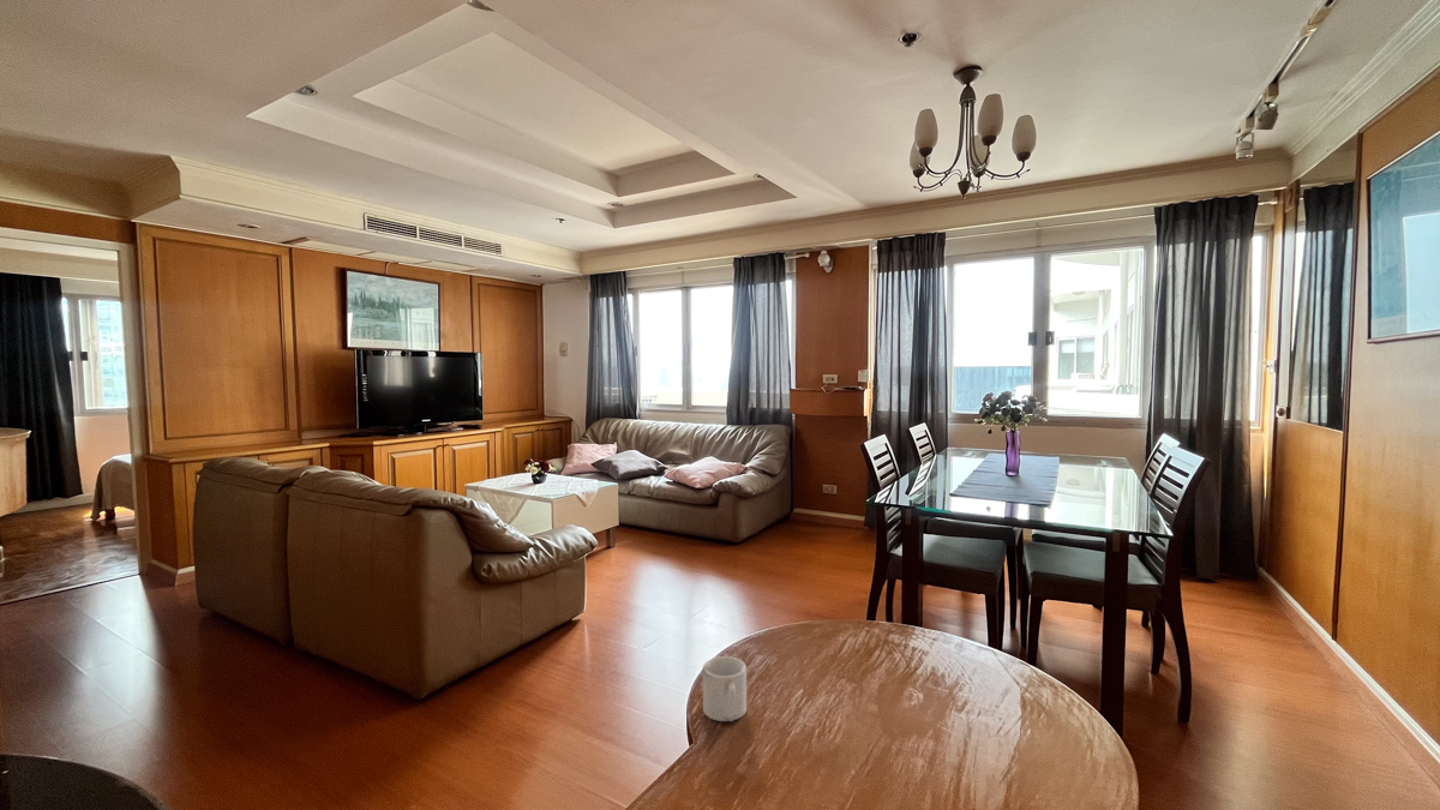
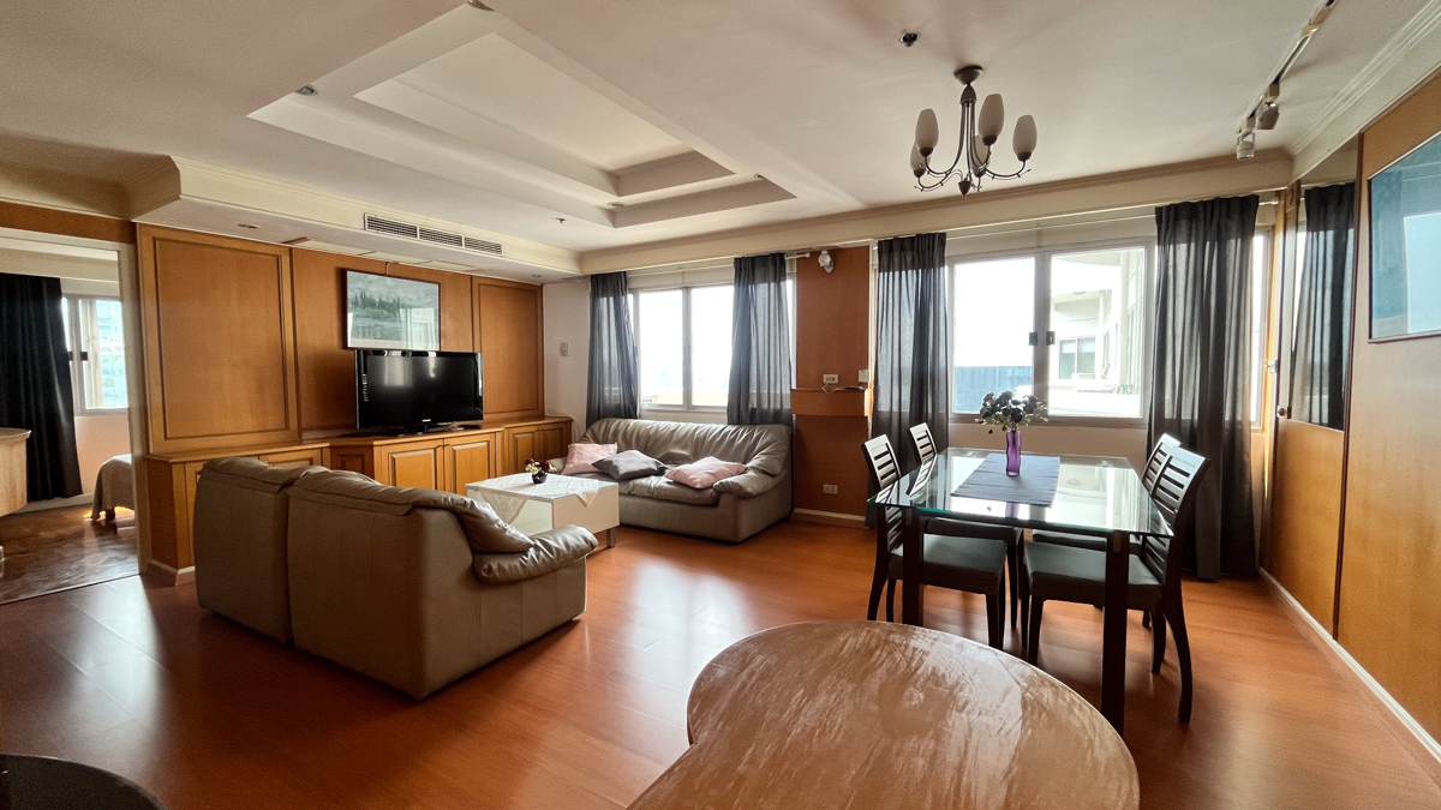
- mug [702,655,748,722]
